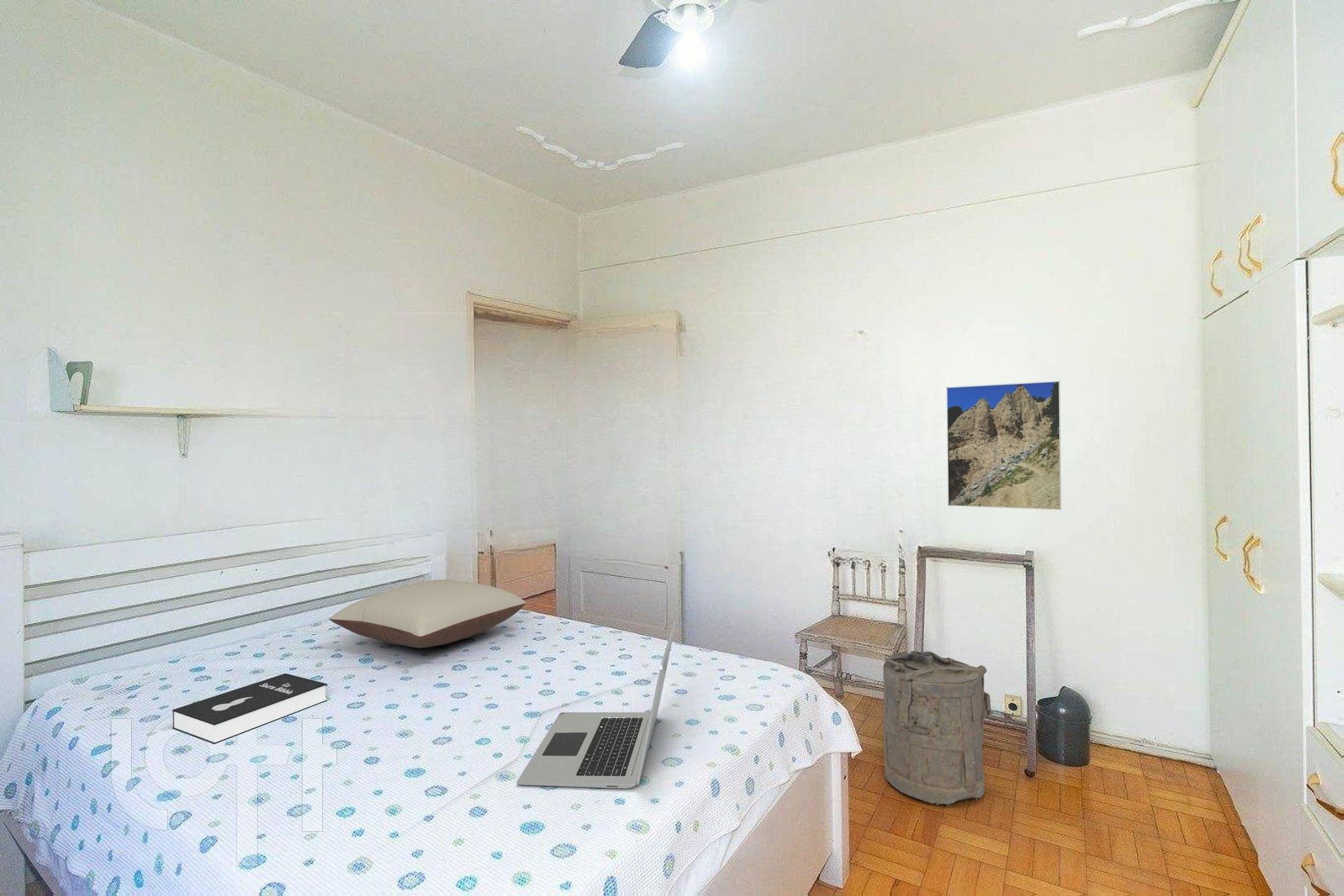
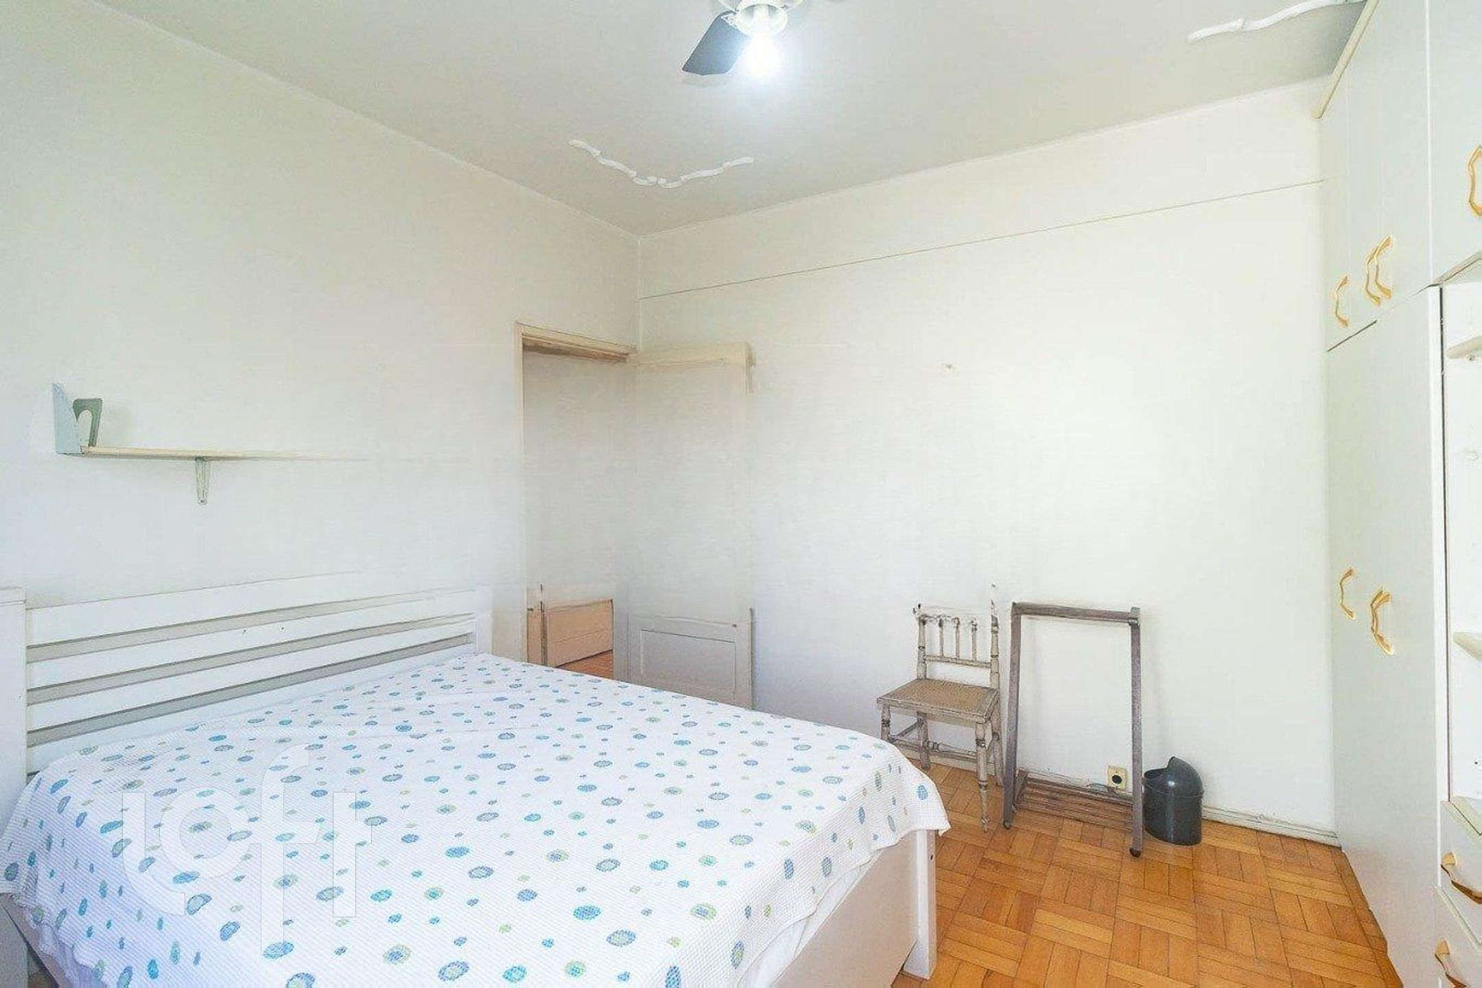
- laundry hamper [882,650,994,806]
- pillow [329,579,527,648]
- booklet [172,673,328,745]
- laptop [516,619,677,790]
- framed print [946,380,1062,511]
